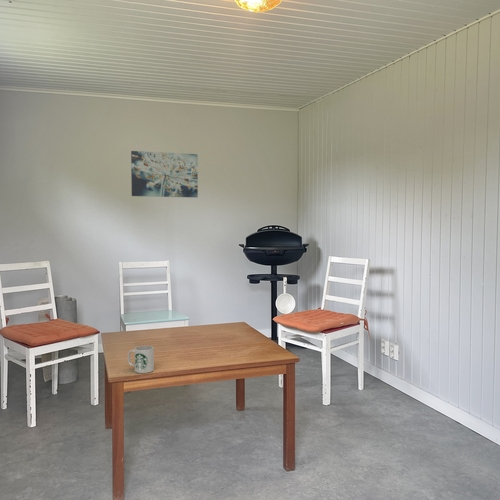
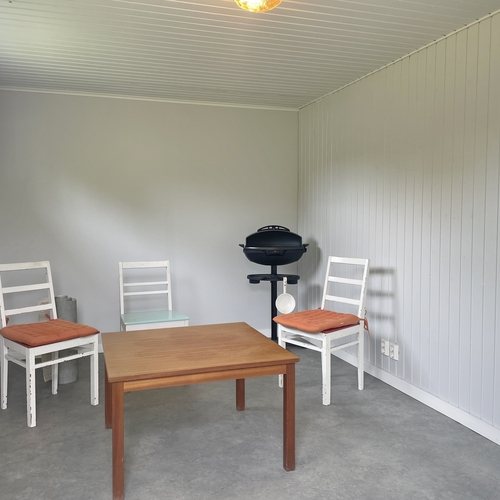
- wall art [130,150,199,199]
- mug [127,345,155,374]
